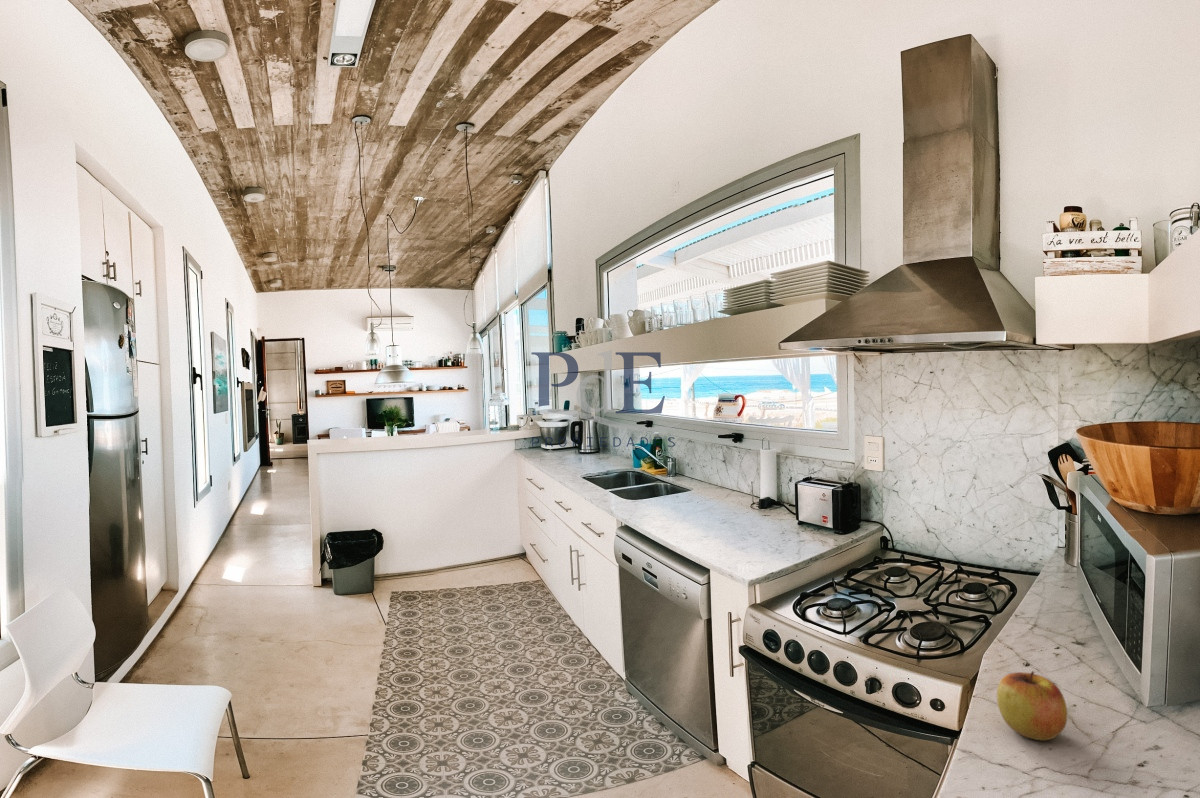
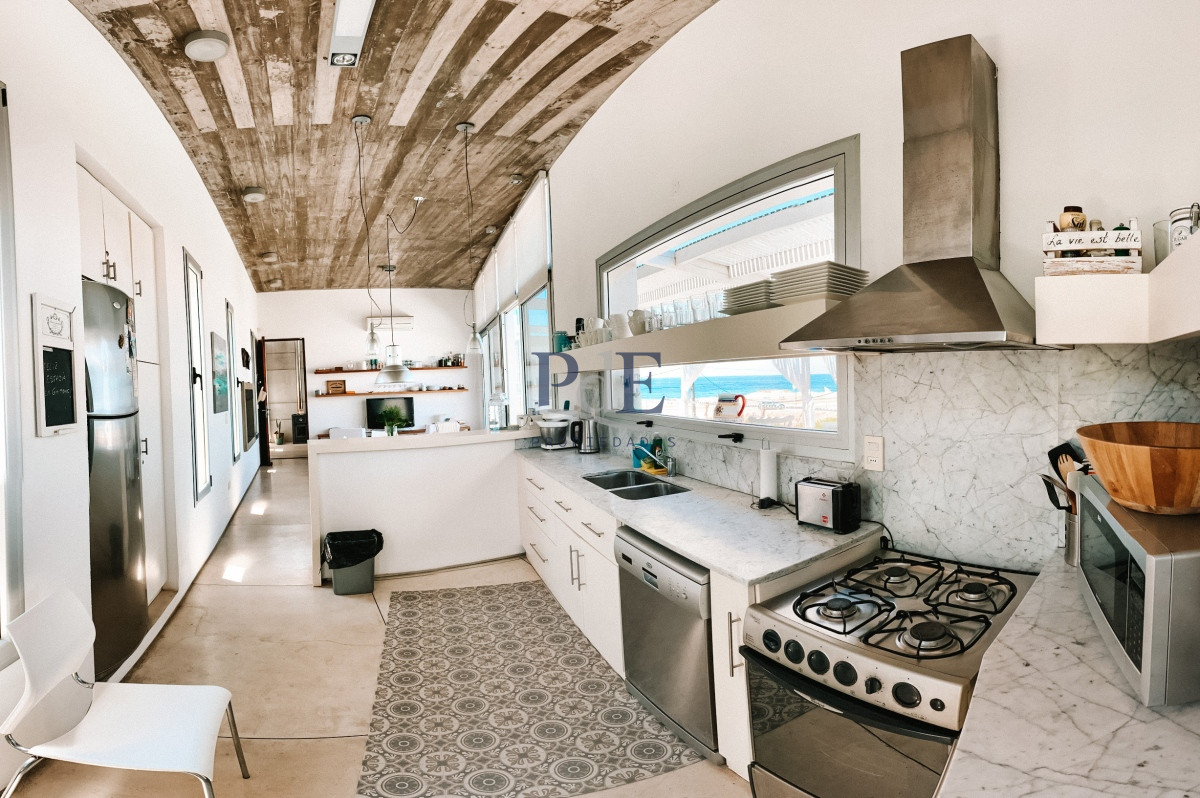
- apple [996,670,1068,741]
